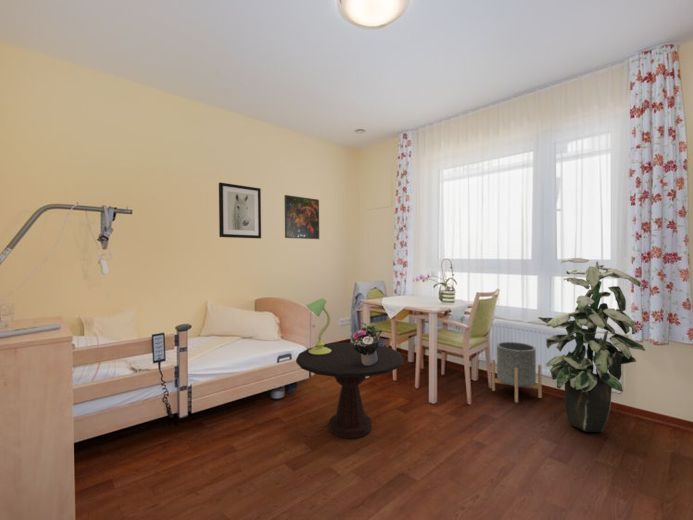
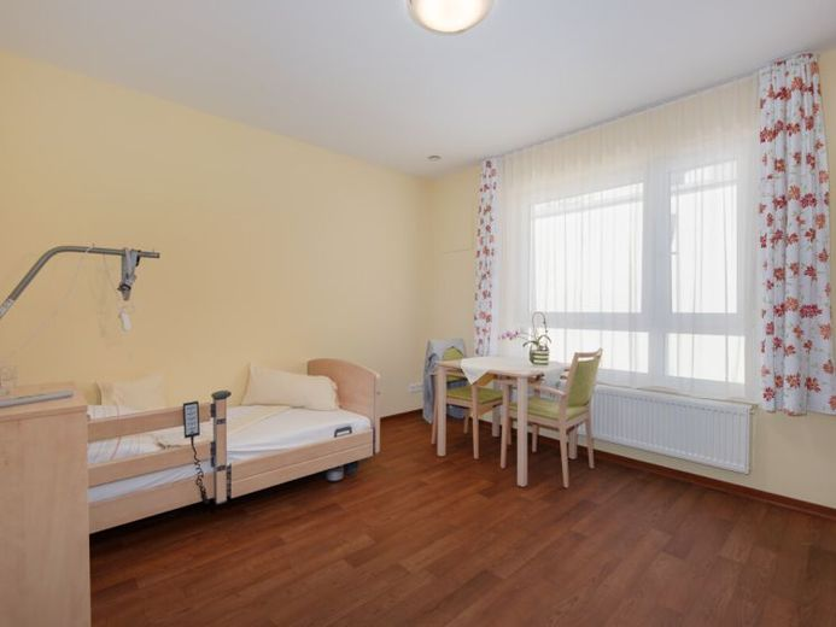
- table lamp [305,297,331,355]
- side table [295,342,405,440]
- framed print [284,194,320,240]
- indoor plant [537,257,646,433]
- wall art [218,182,262,239]
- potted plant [349,322,383,365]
- planter [491,341,543,404]
